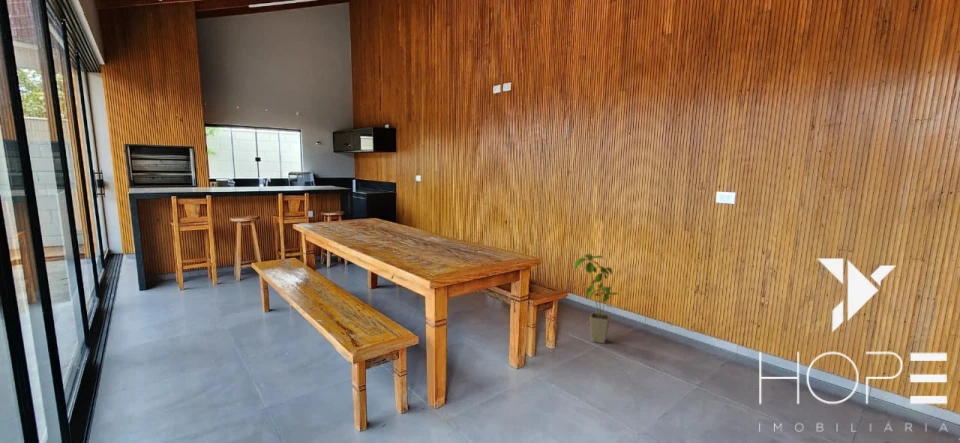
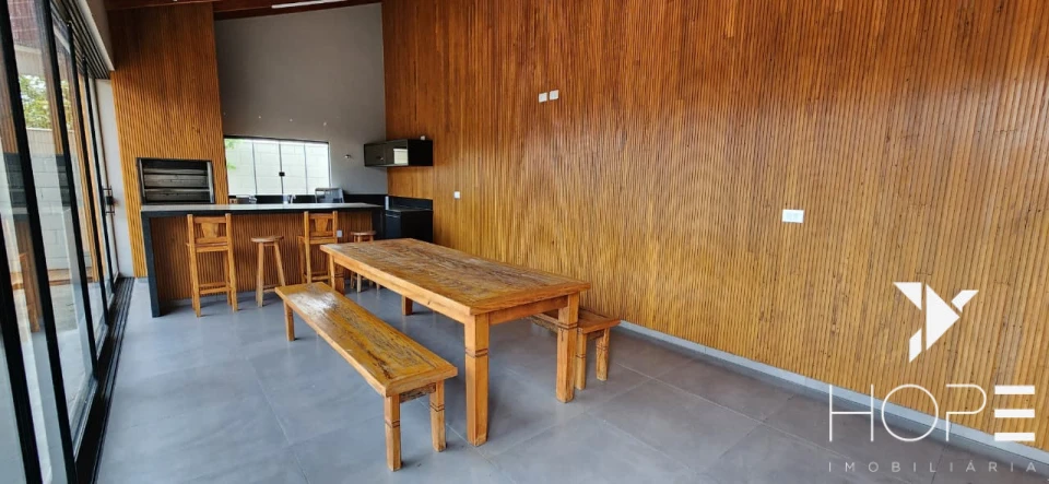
- house plant [574,253,619,344]
